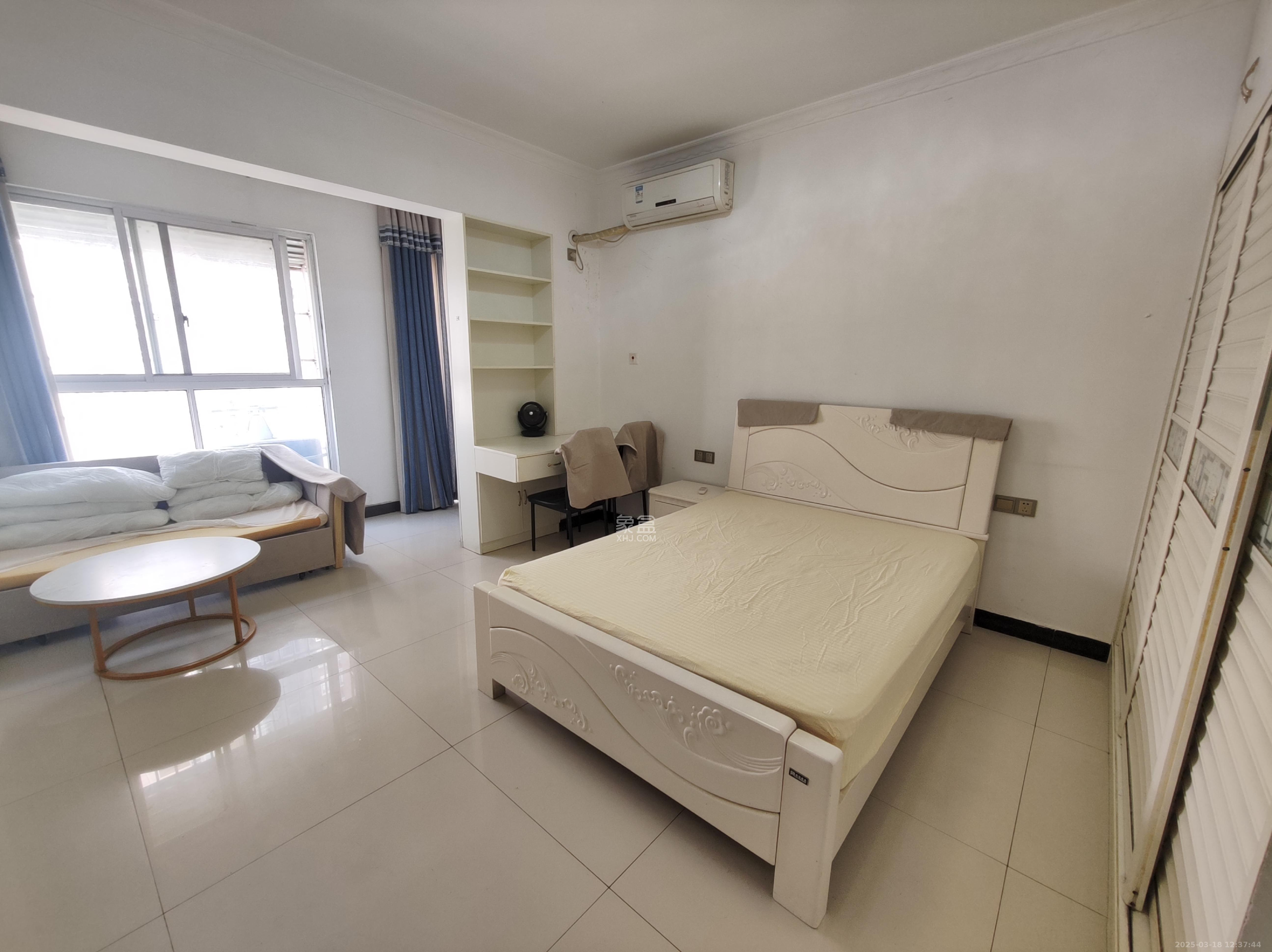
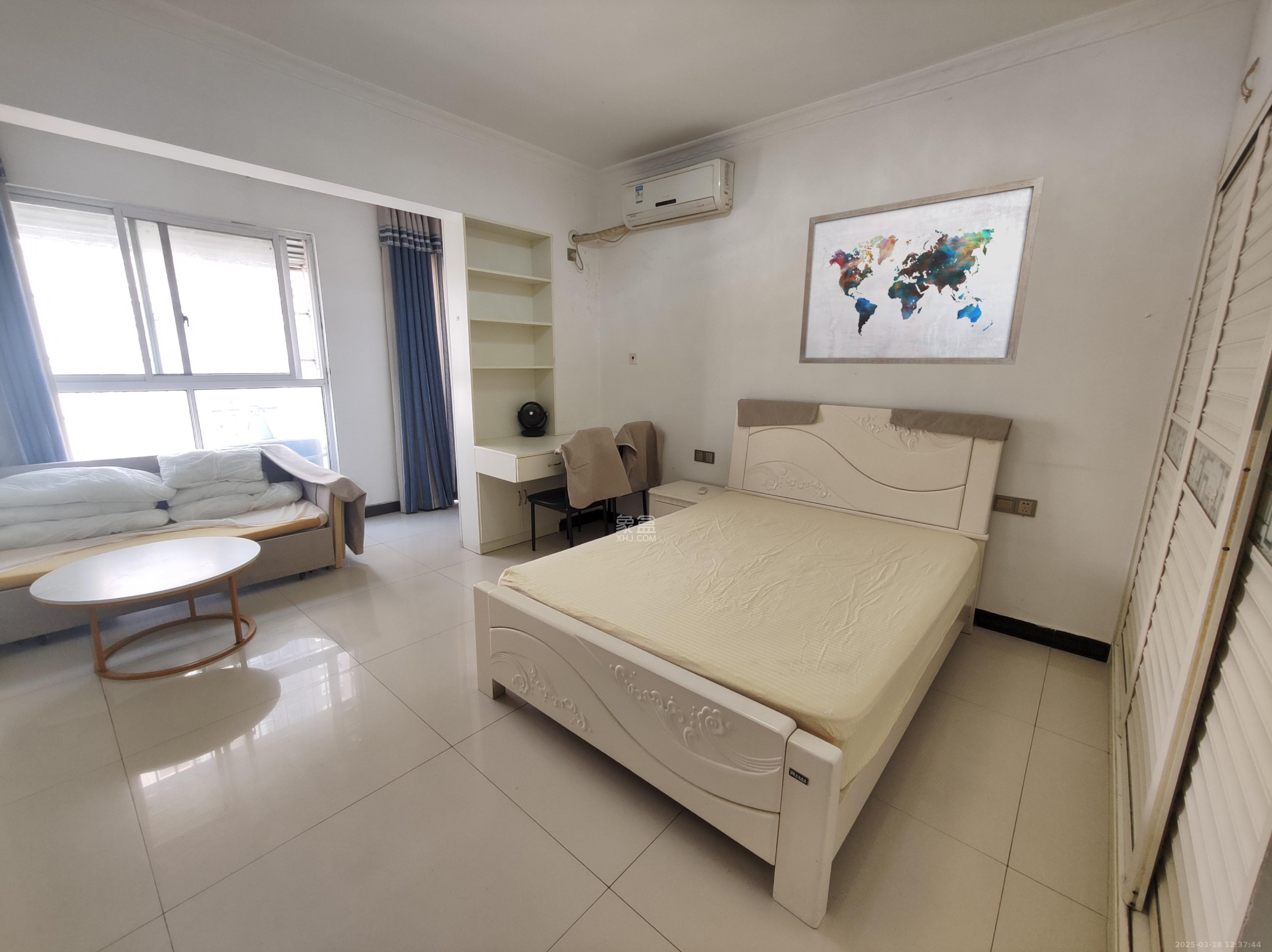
+ wall art [799,176,1045,365]
